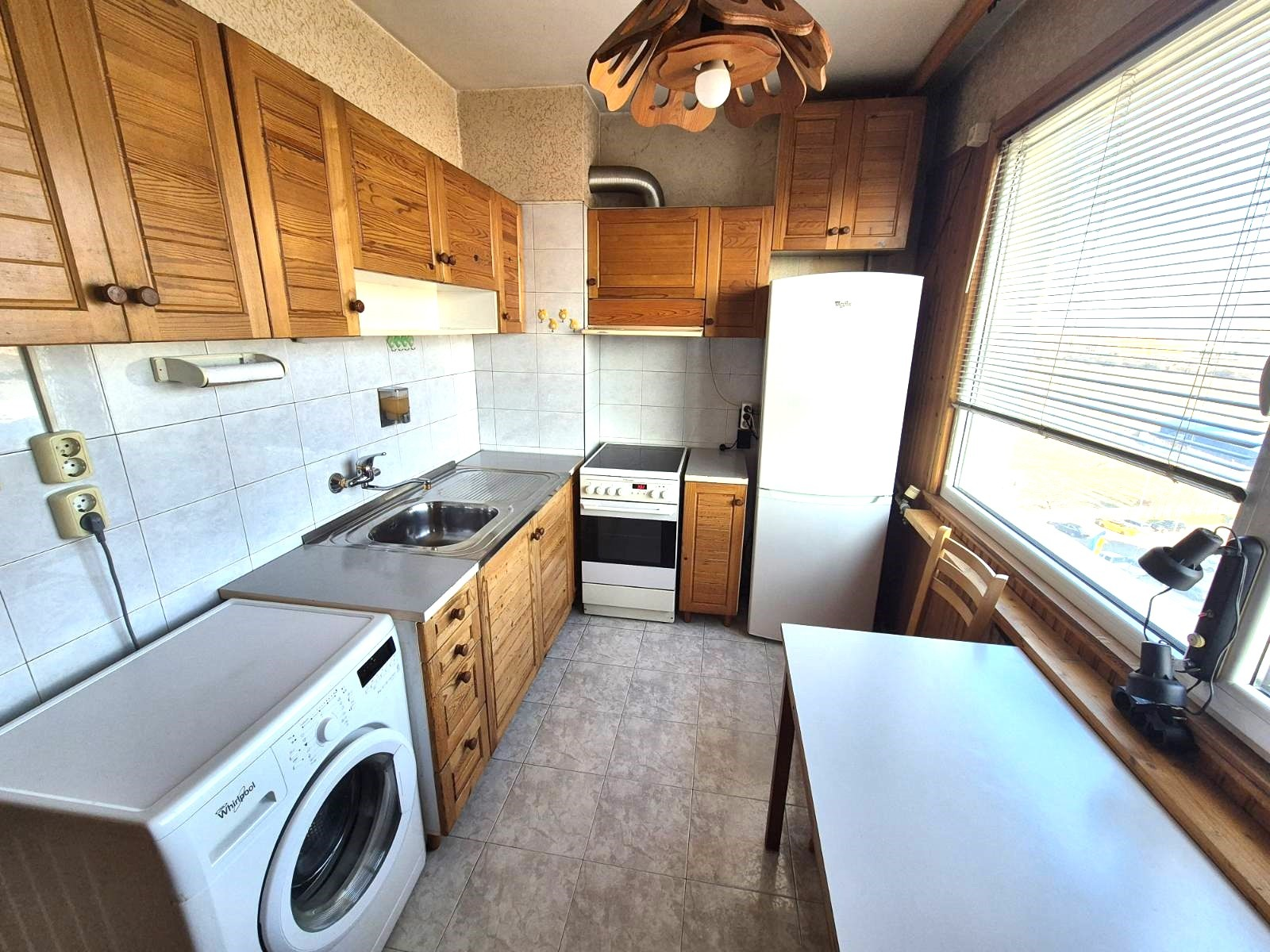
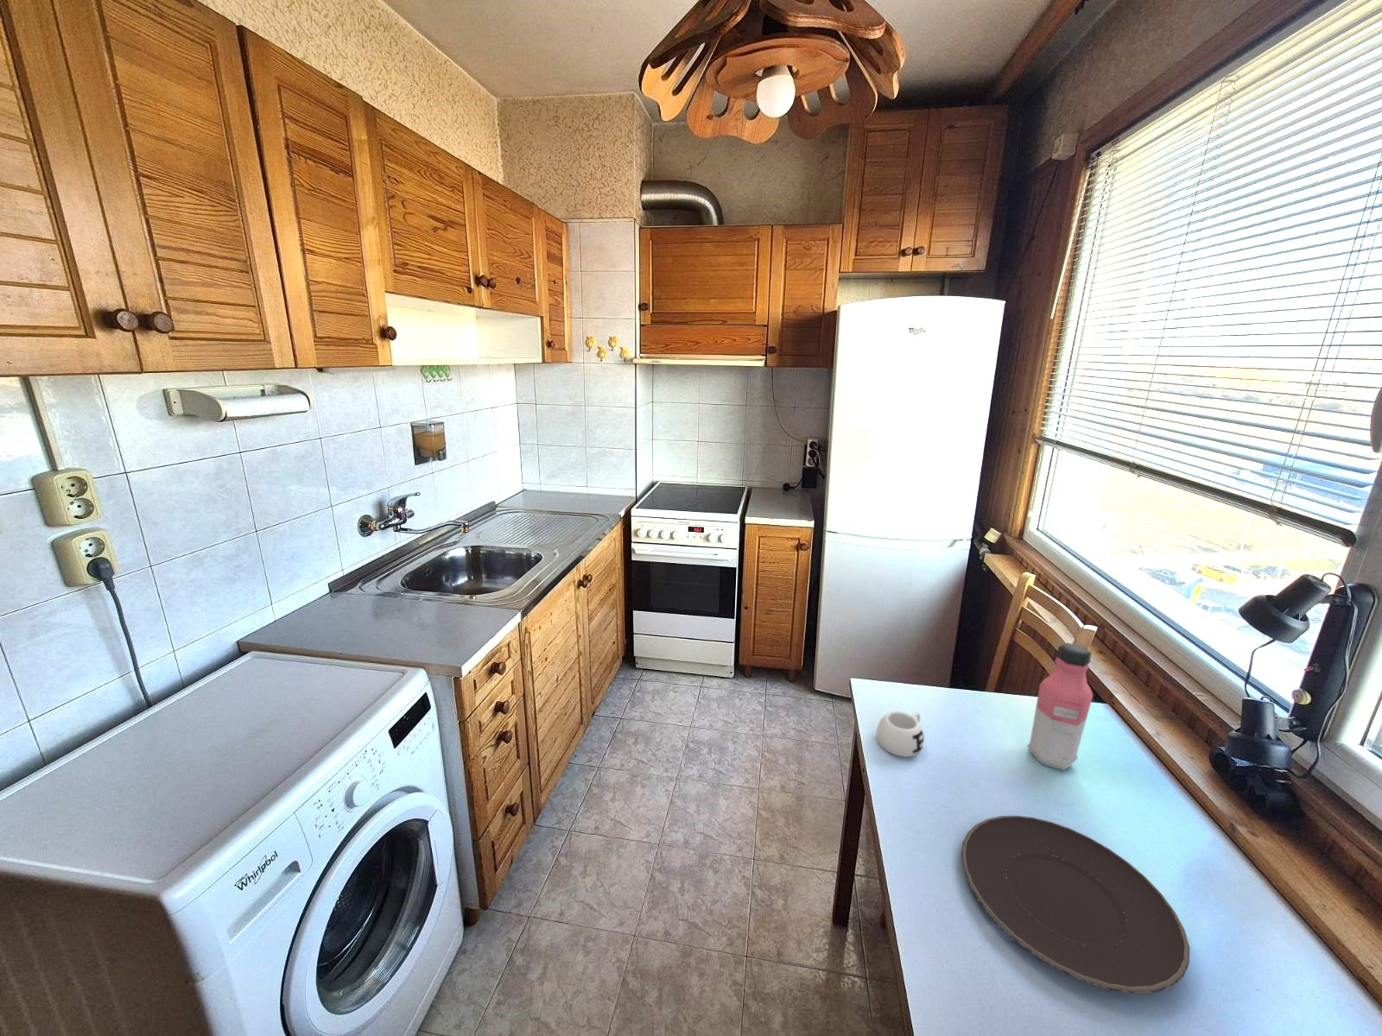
+ mug [875,711,925,757]
+ plate [961,815,1190,995]
+ water bottle [1026,642,1095,770]
